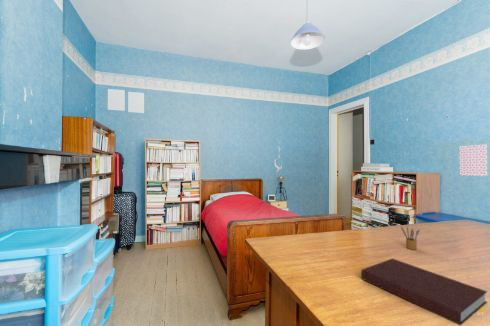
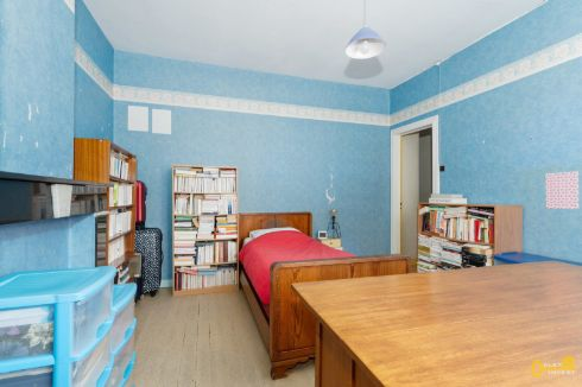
- pencil box [400,226,421,251]
- notebook [360,257,488,326]
